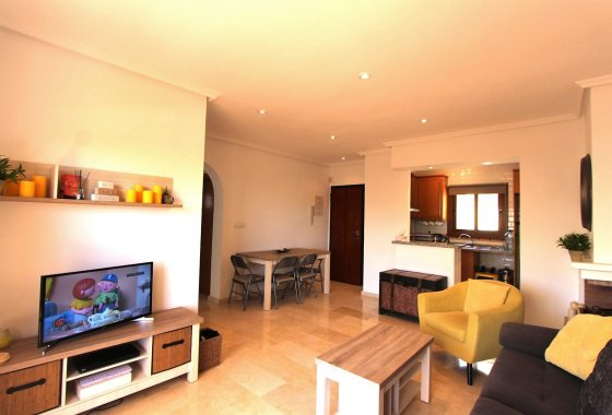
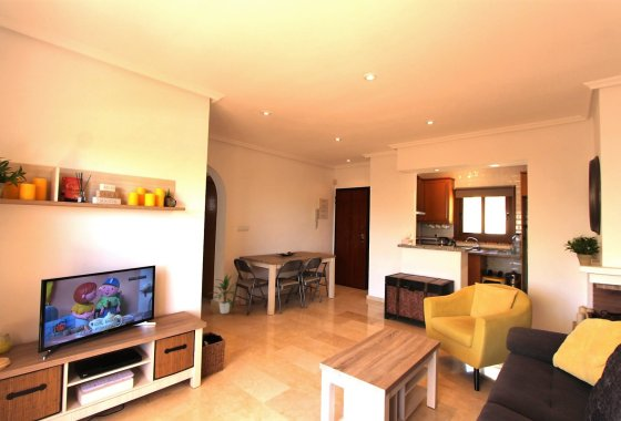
+ indoor plant [208,273,237,315]
